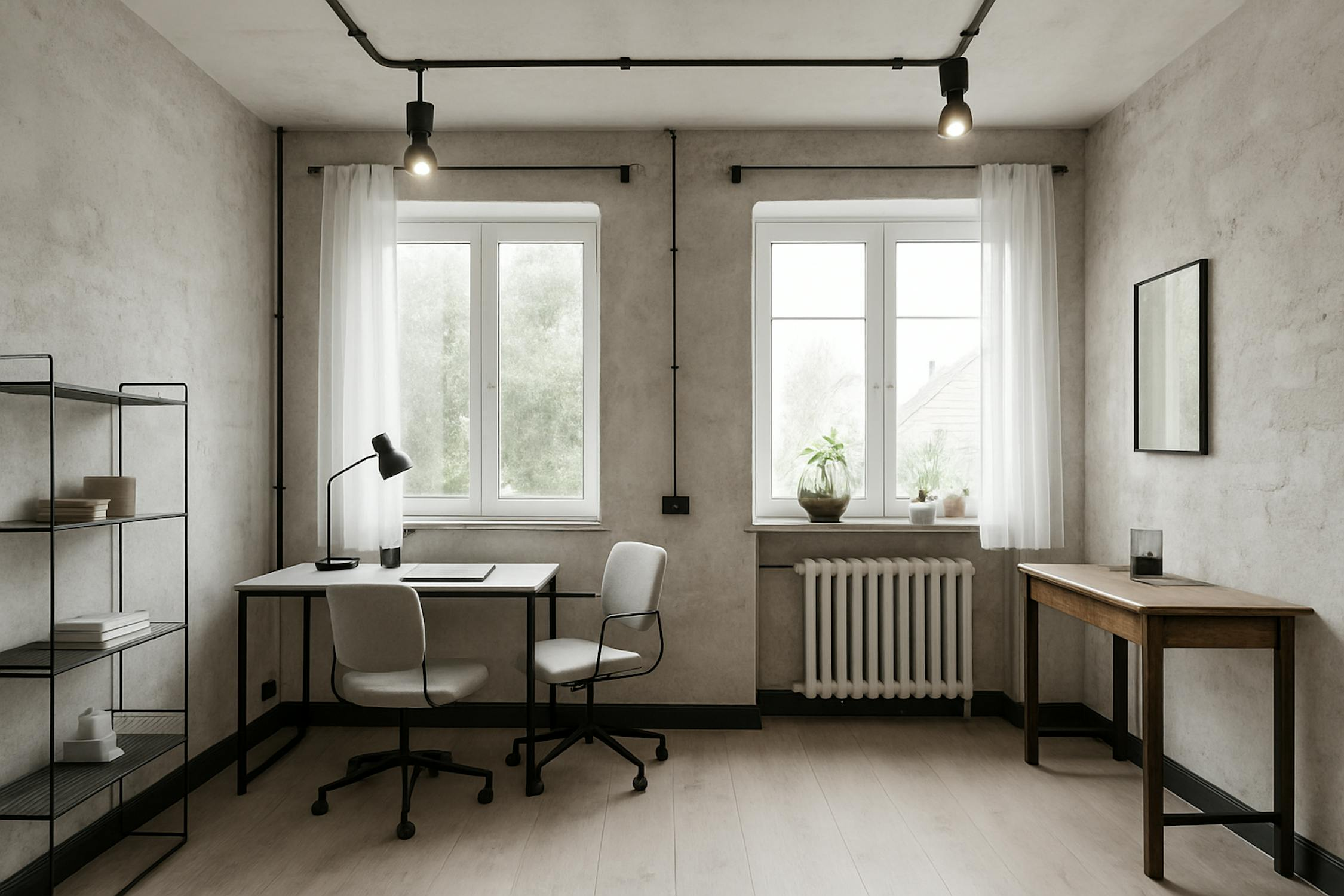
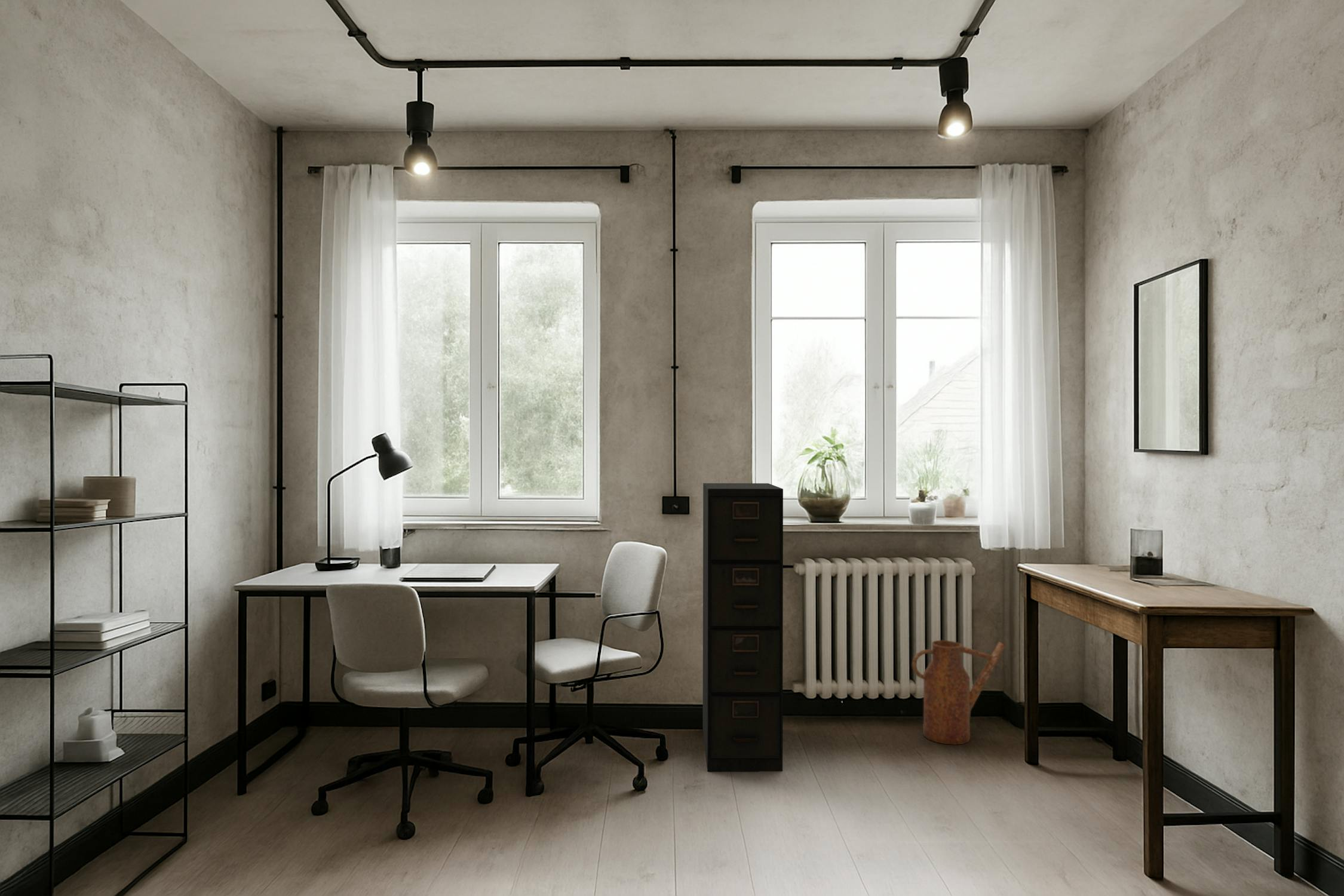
+ watering can [912,640,1007,745]
+ filing cabinet [702,483,784,772]
